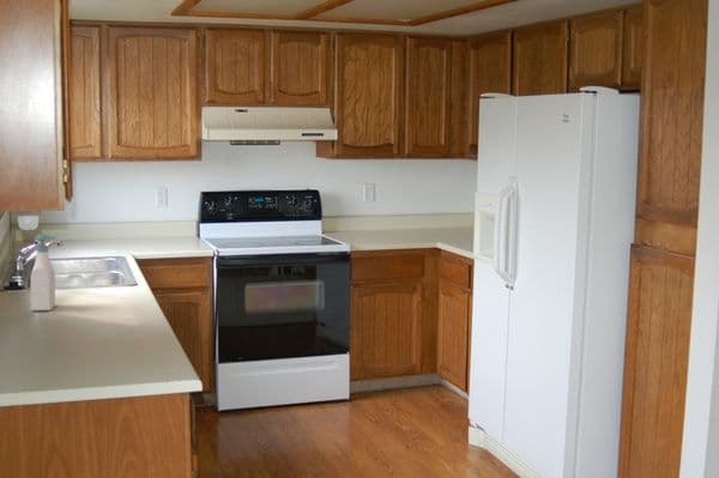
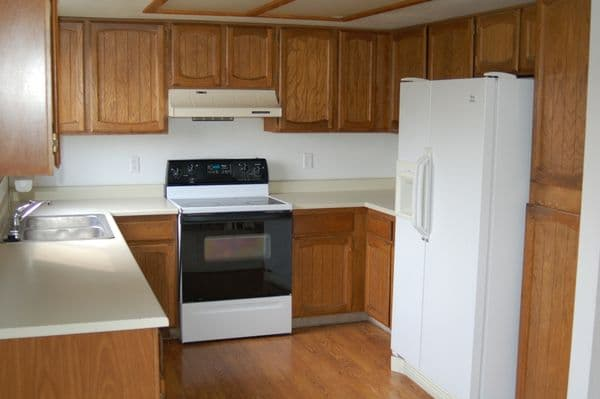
- soap bottle [29,232,58,311]
